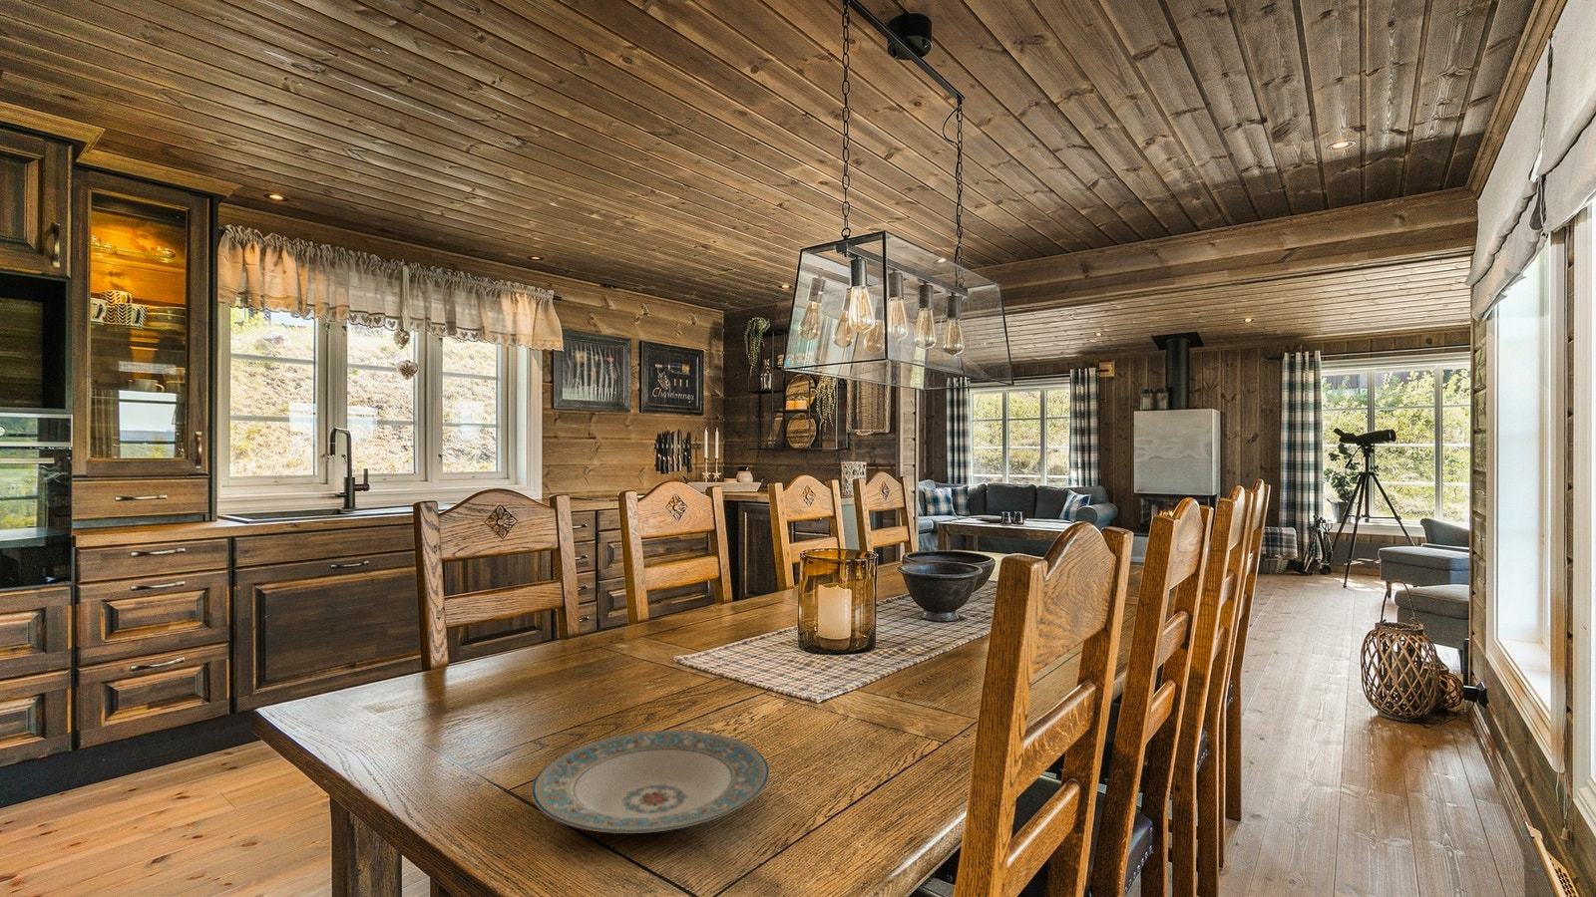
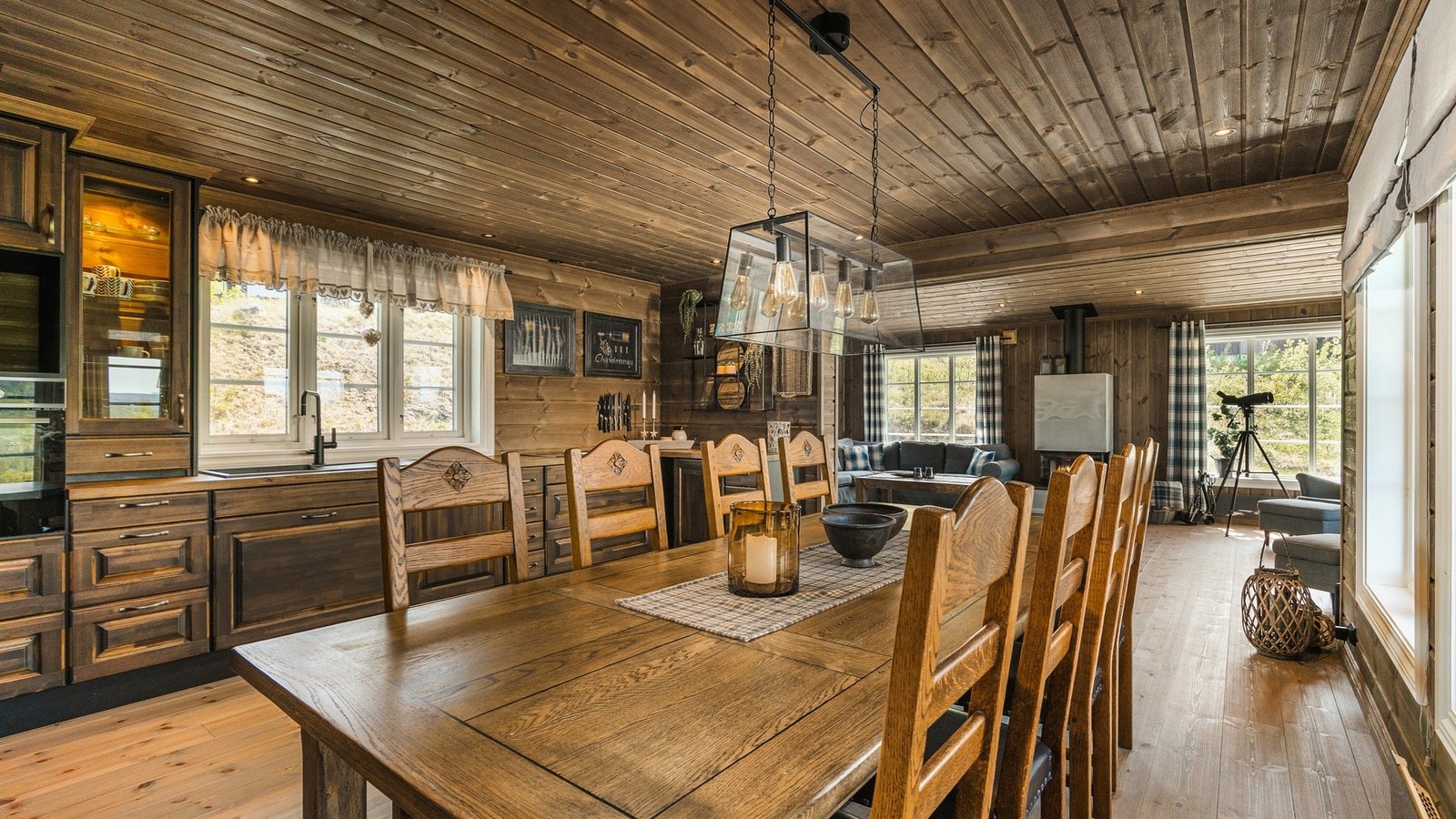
- plate [531,729,771,835]
